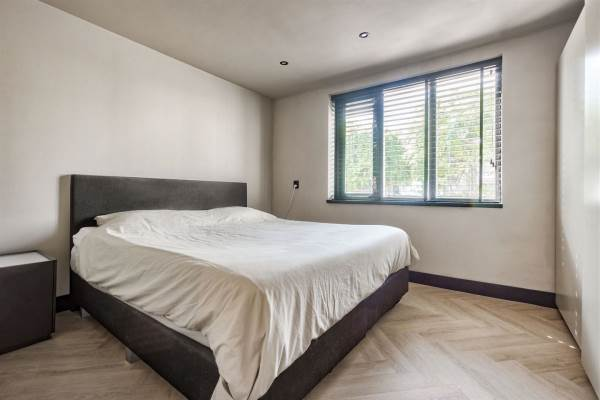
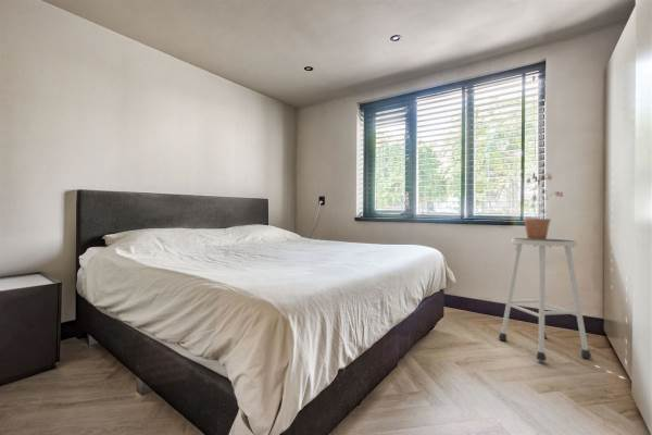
+ stool [498,237,592,362]
+ potted plant [521,173,564,240]
